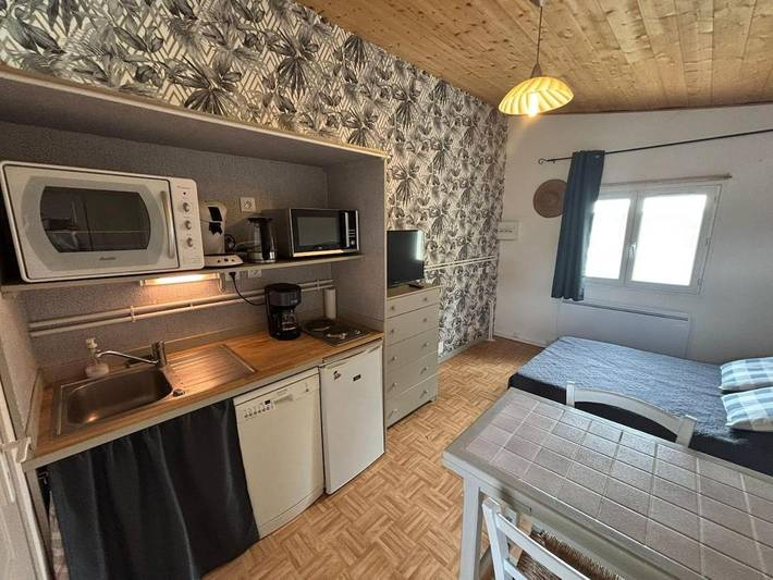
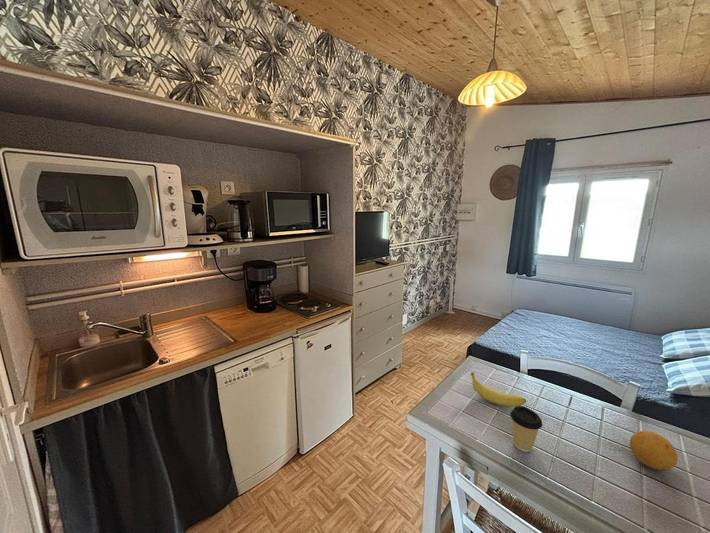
+ fruit [629,430,679,471]
+ coffee cup [509,405,543,453]
+ fruit [470,372,527,408]
